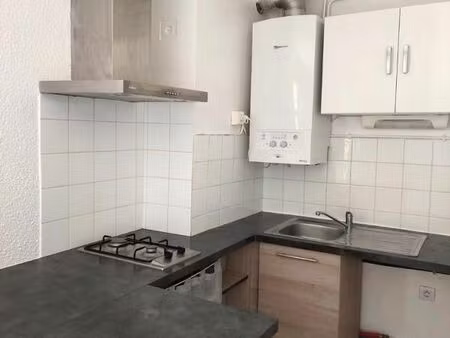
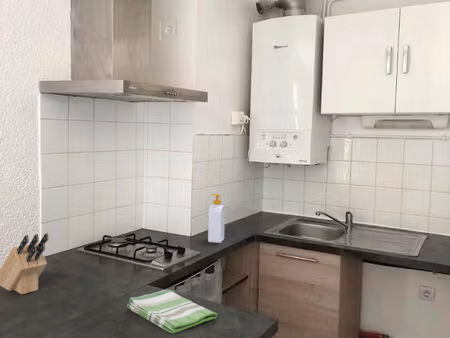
+ dish towel [126,289,218,334]
+ knife block [0,232,49,295]
+ soap bottle [207,193,226,244]
